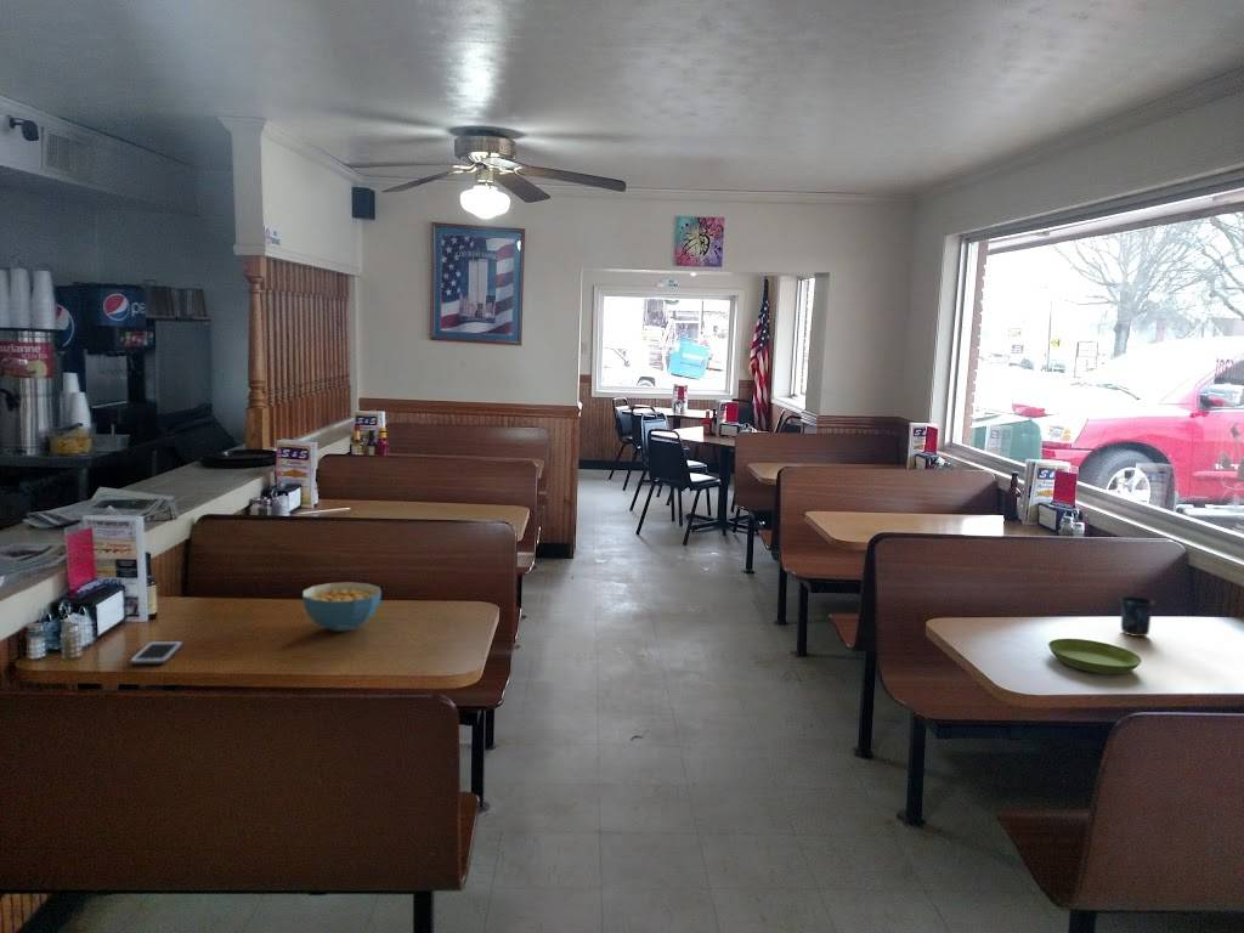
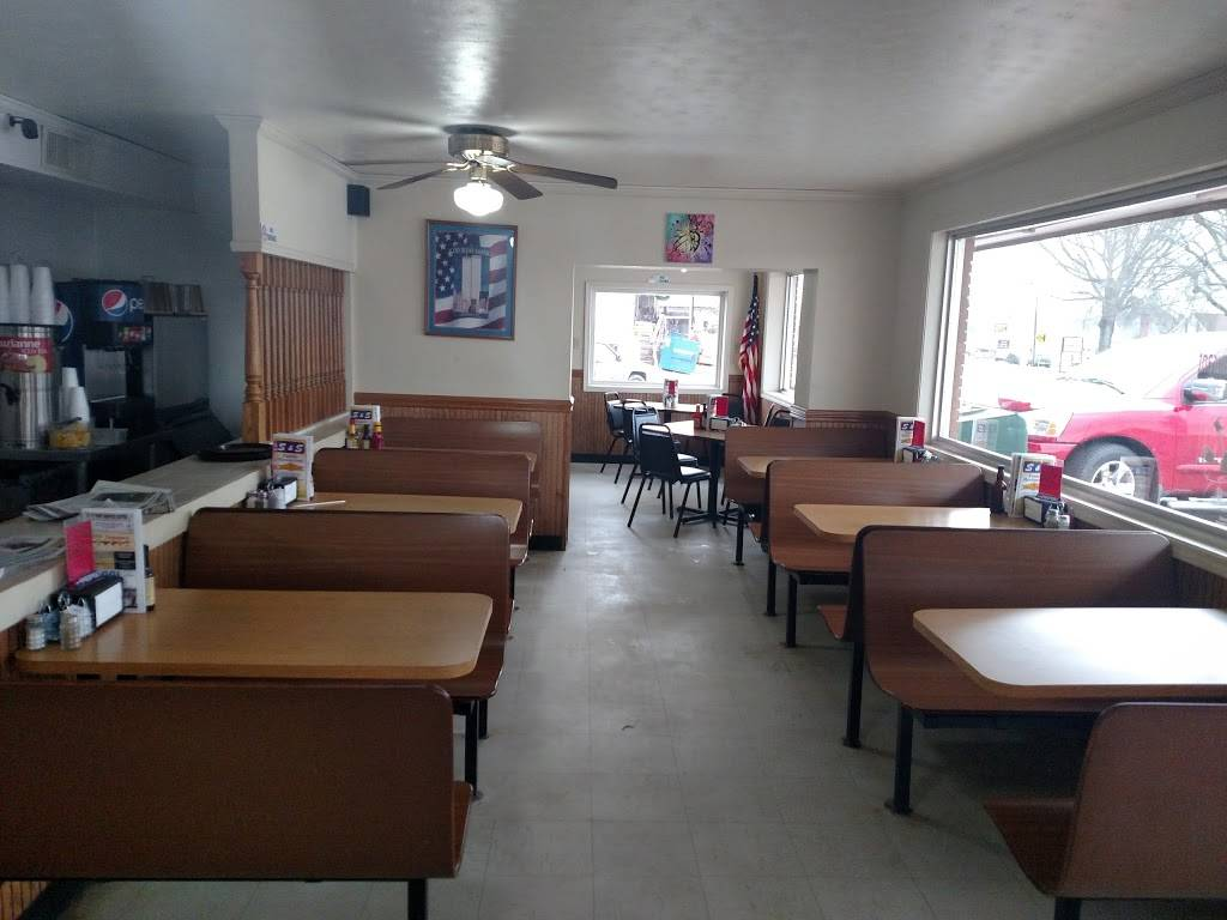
- cell phone [129,640,185,666]
- saucer [1047,638,1143,675]
- mug [1118,595,1157,638]
- cereal bowl [301,581,383,633]
